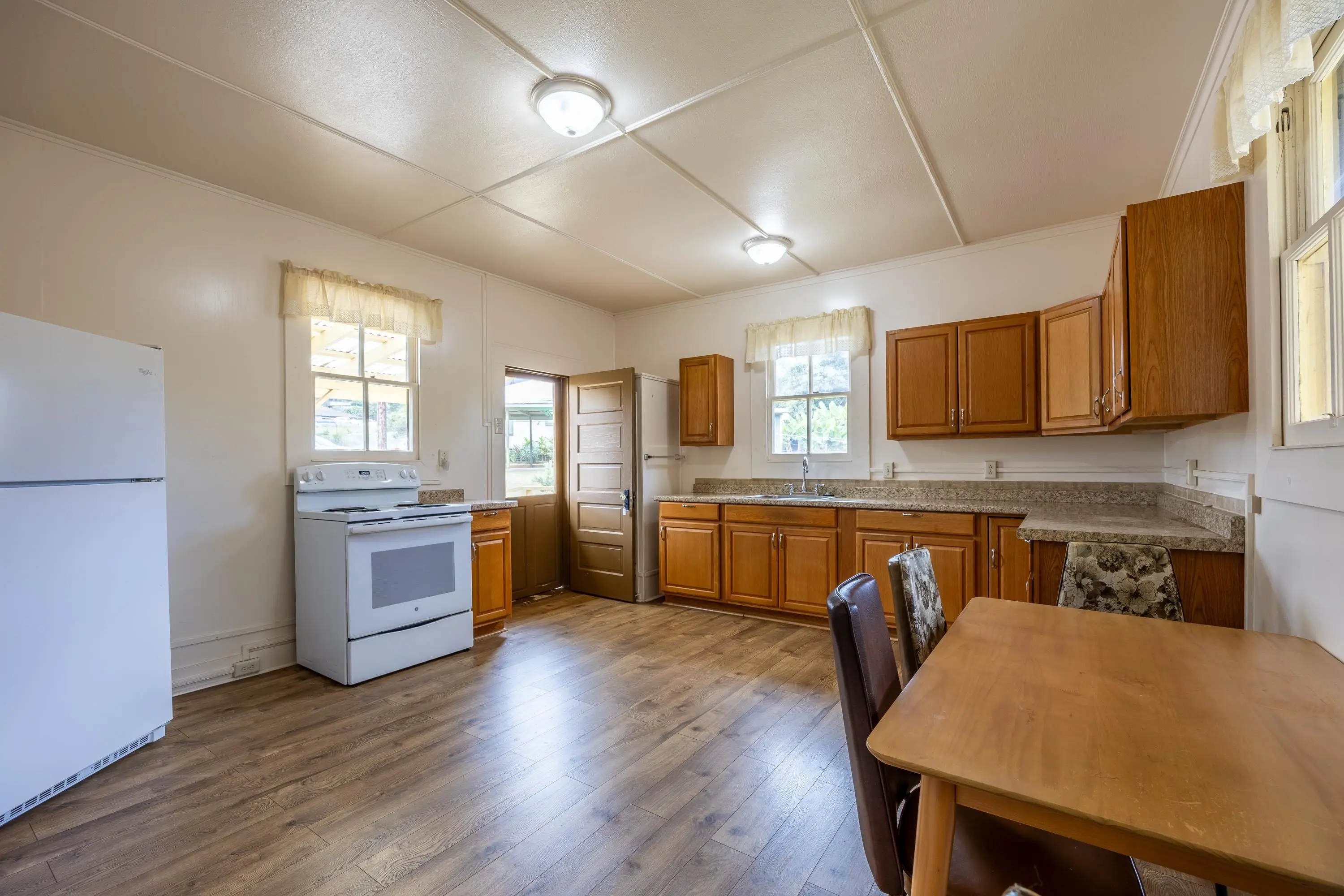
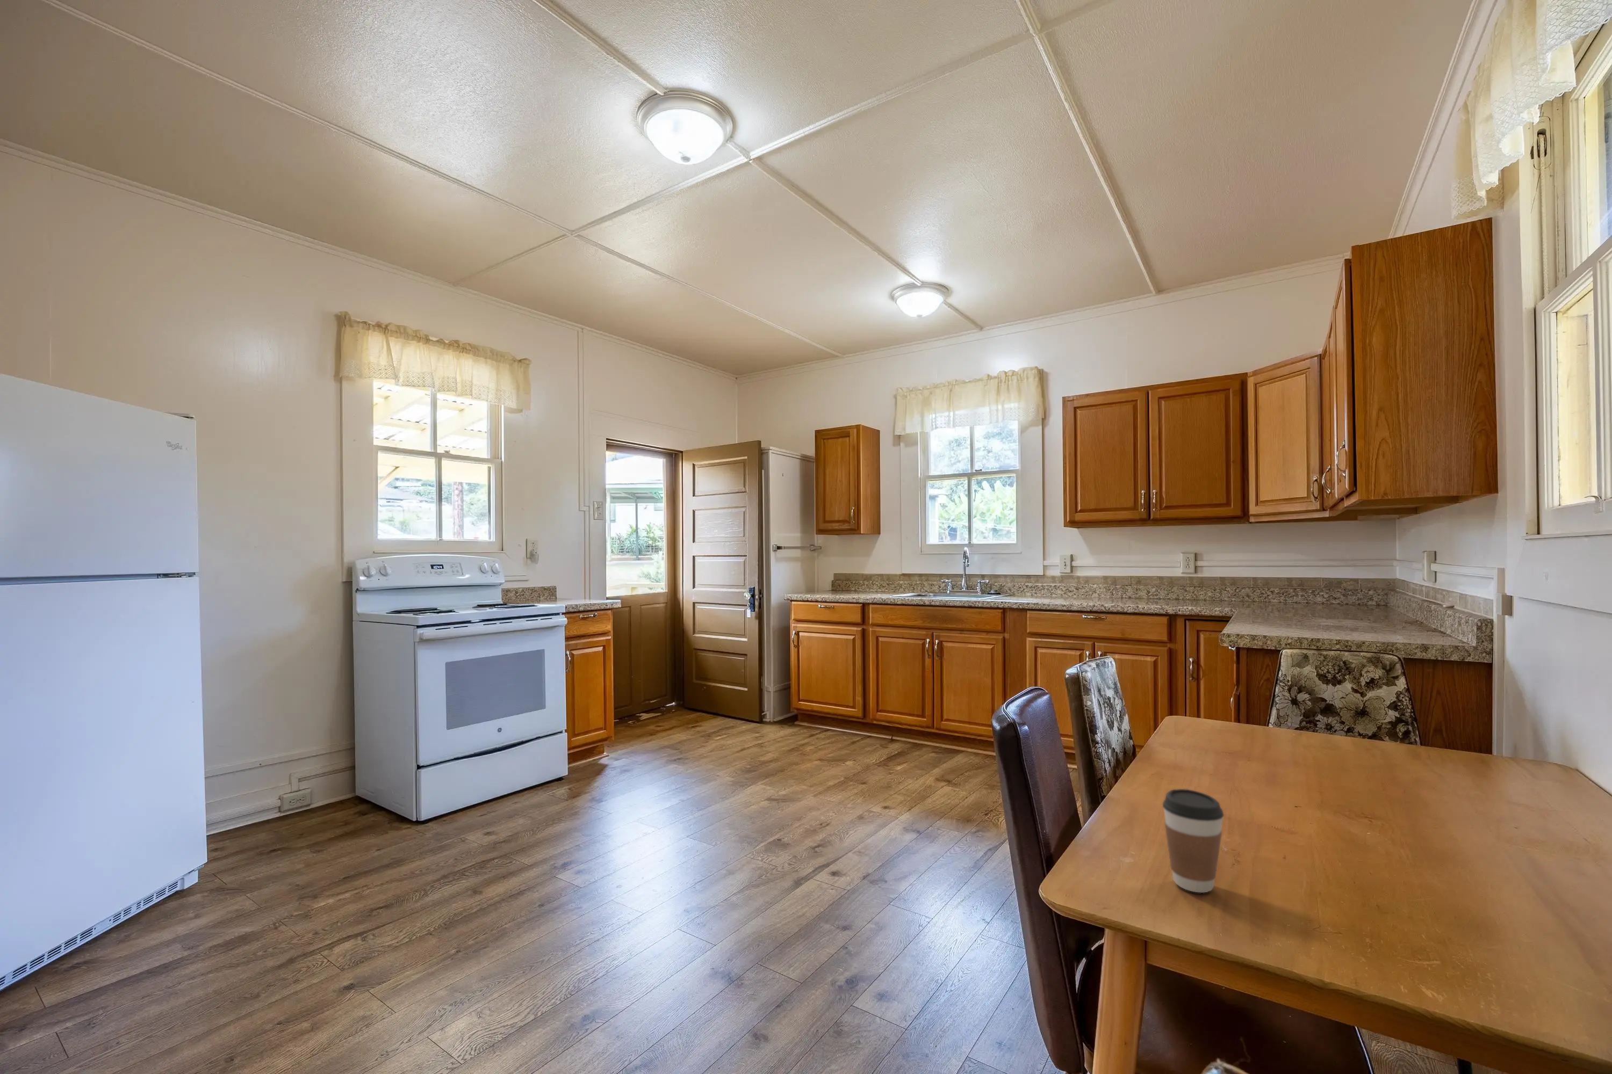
+ coffee cup [1162,789,1225,893]
